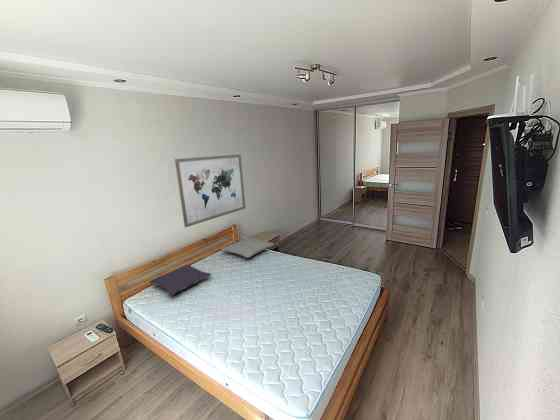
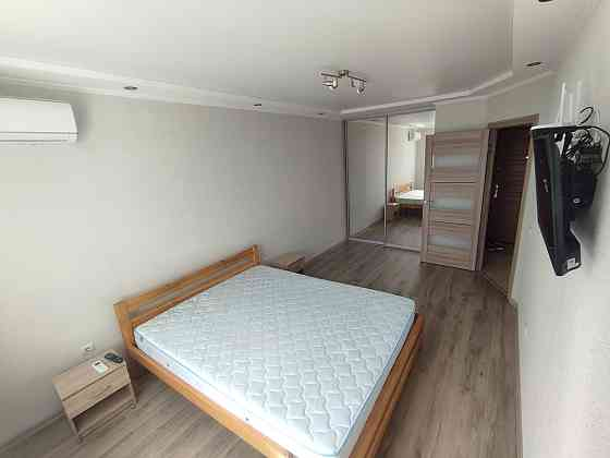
- pillow [148,264,212,296]
- pillow [220,237,275,259]
- wall art [174,153,246,228]
